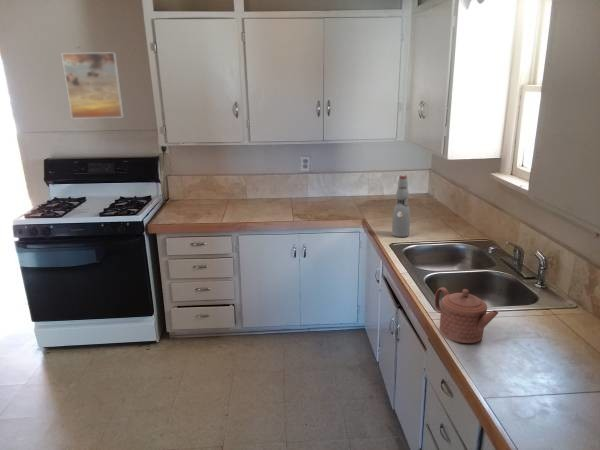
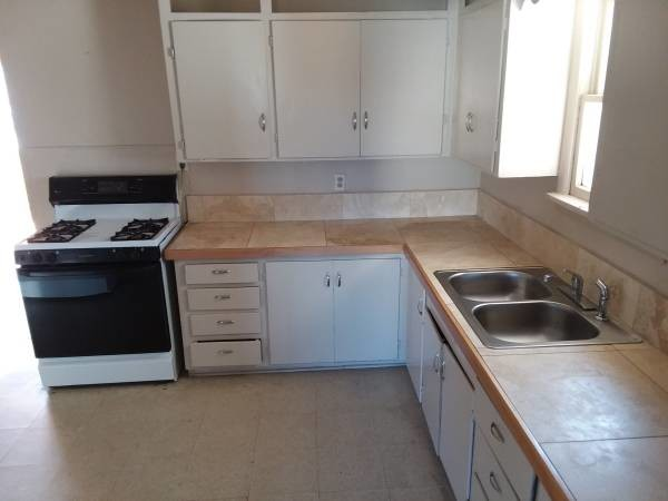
- bottle [391,174,411,238]
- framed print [61,51,125,120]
- teapot [434,286,500,344]
